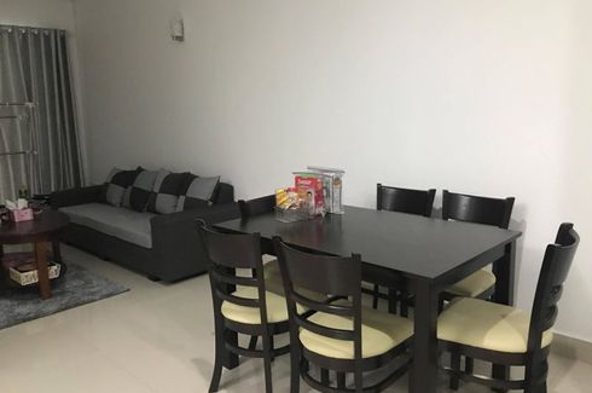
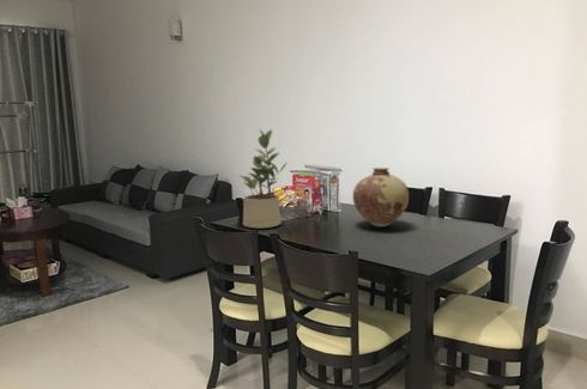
+ potted plant [238,128,289,230]
+ vase [352,166,410,229]
